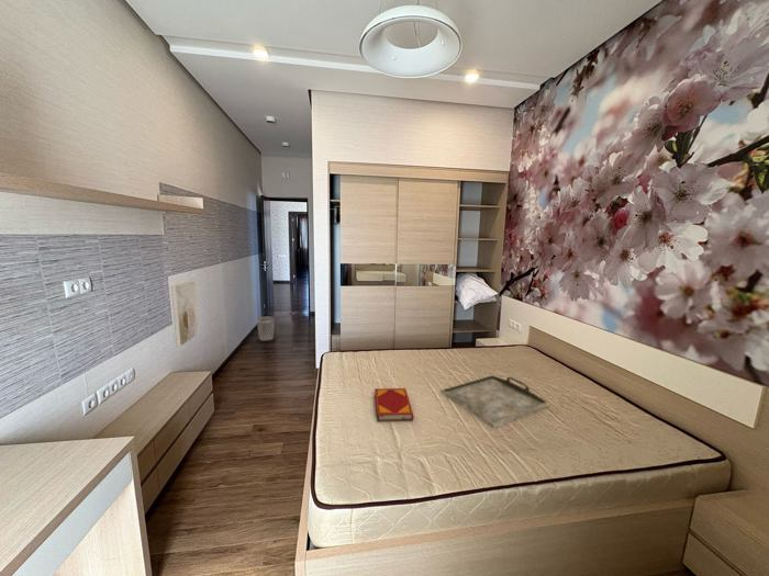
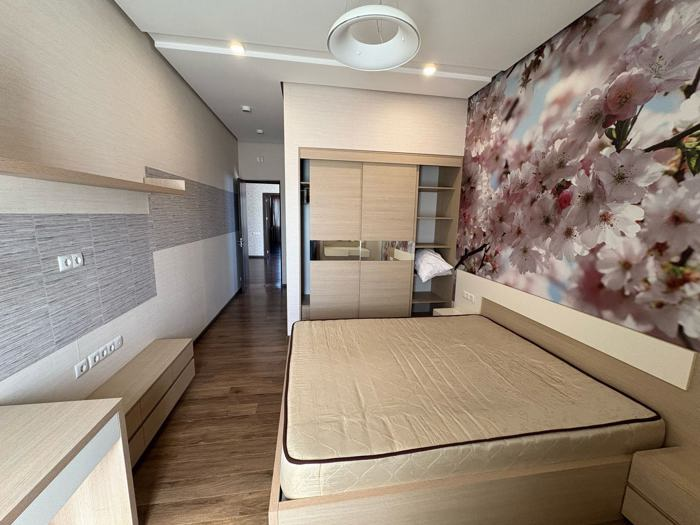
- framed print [170,279,200,348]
- serving tray [441,374,548,430]
- wastebasket [256,316,276,341]
- hardback book [374,387,415,422]
